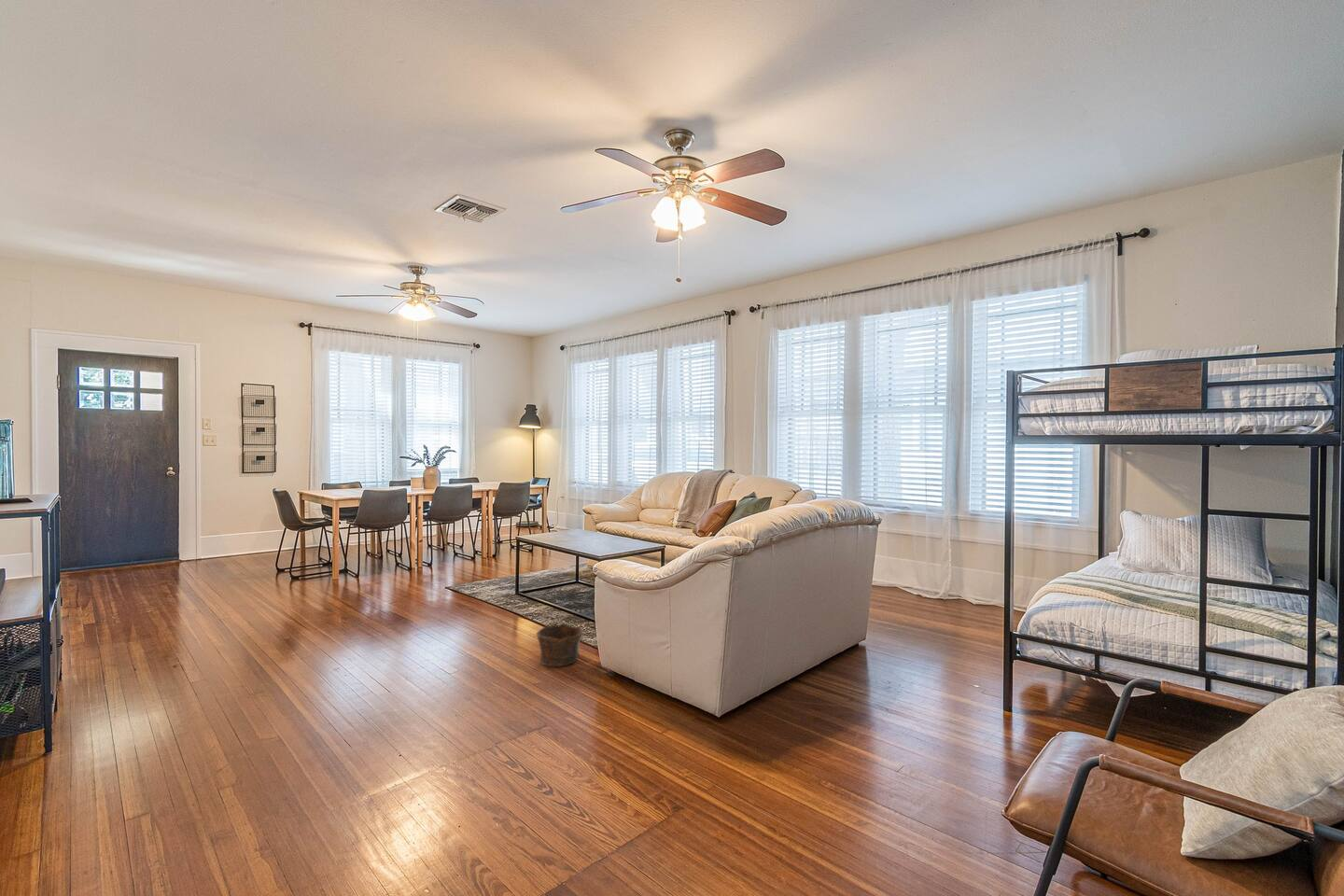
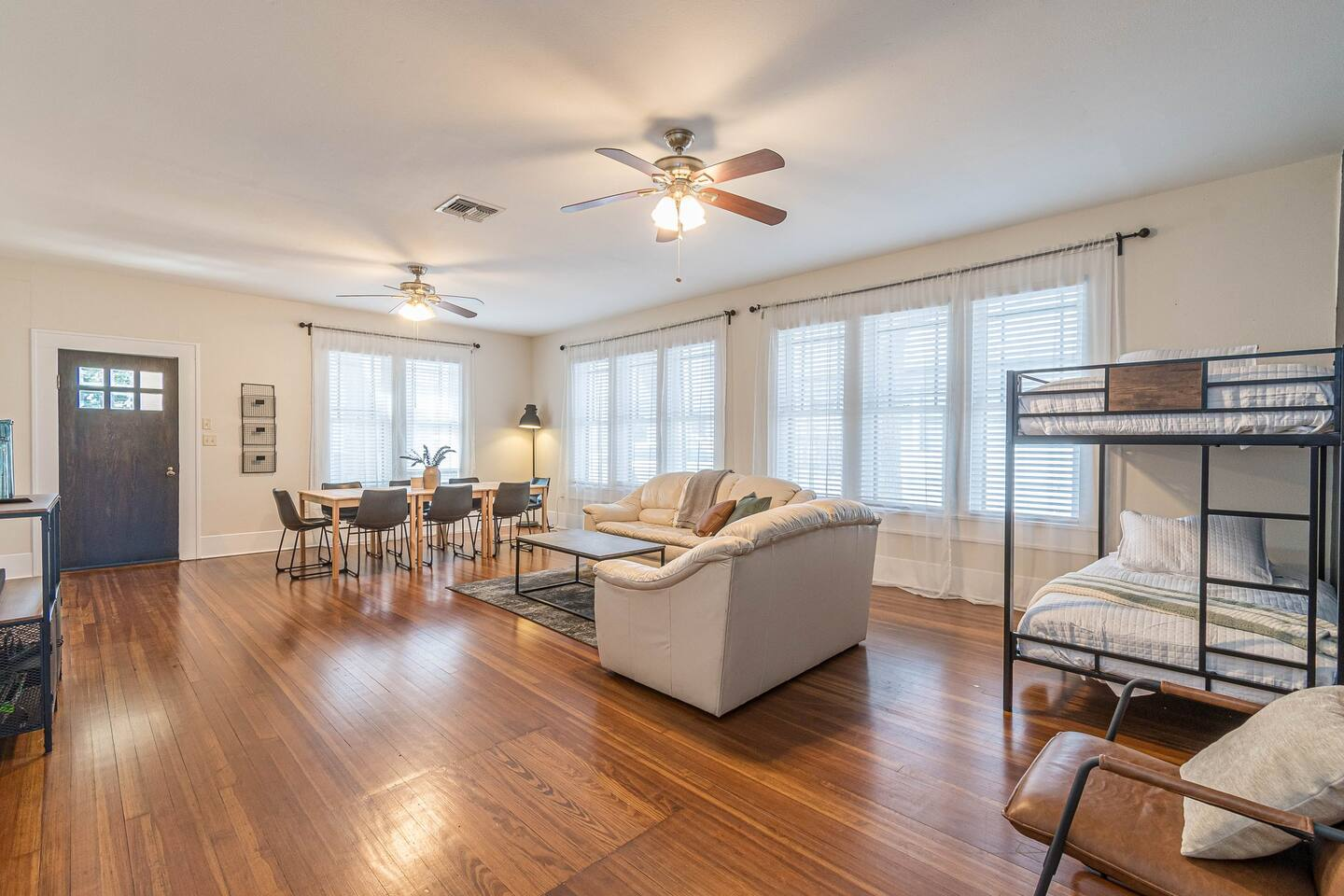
- clay pot [535,623,584,667]
